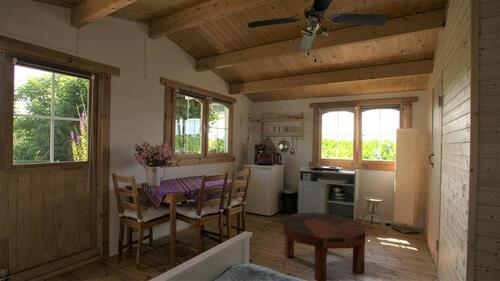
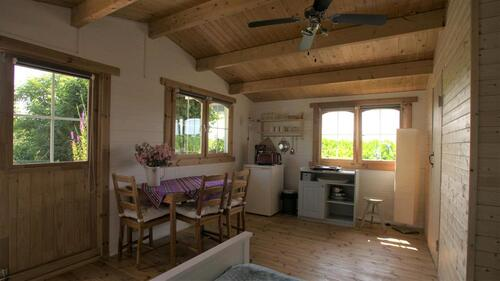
- coffee table [282,211,366,281]
